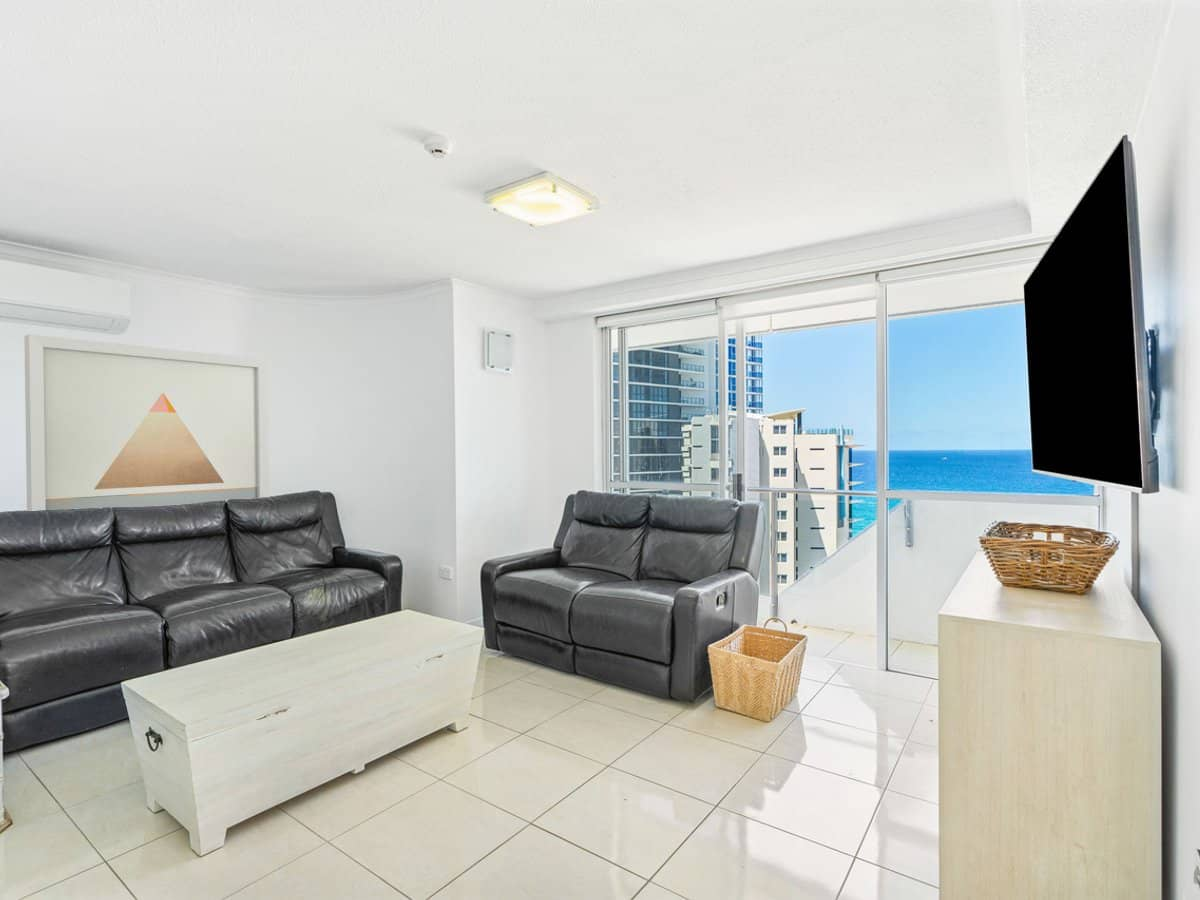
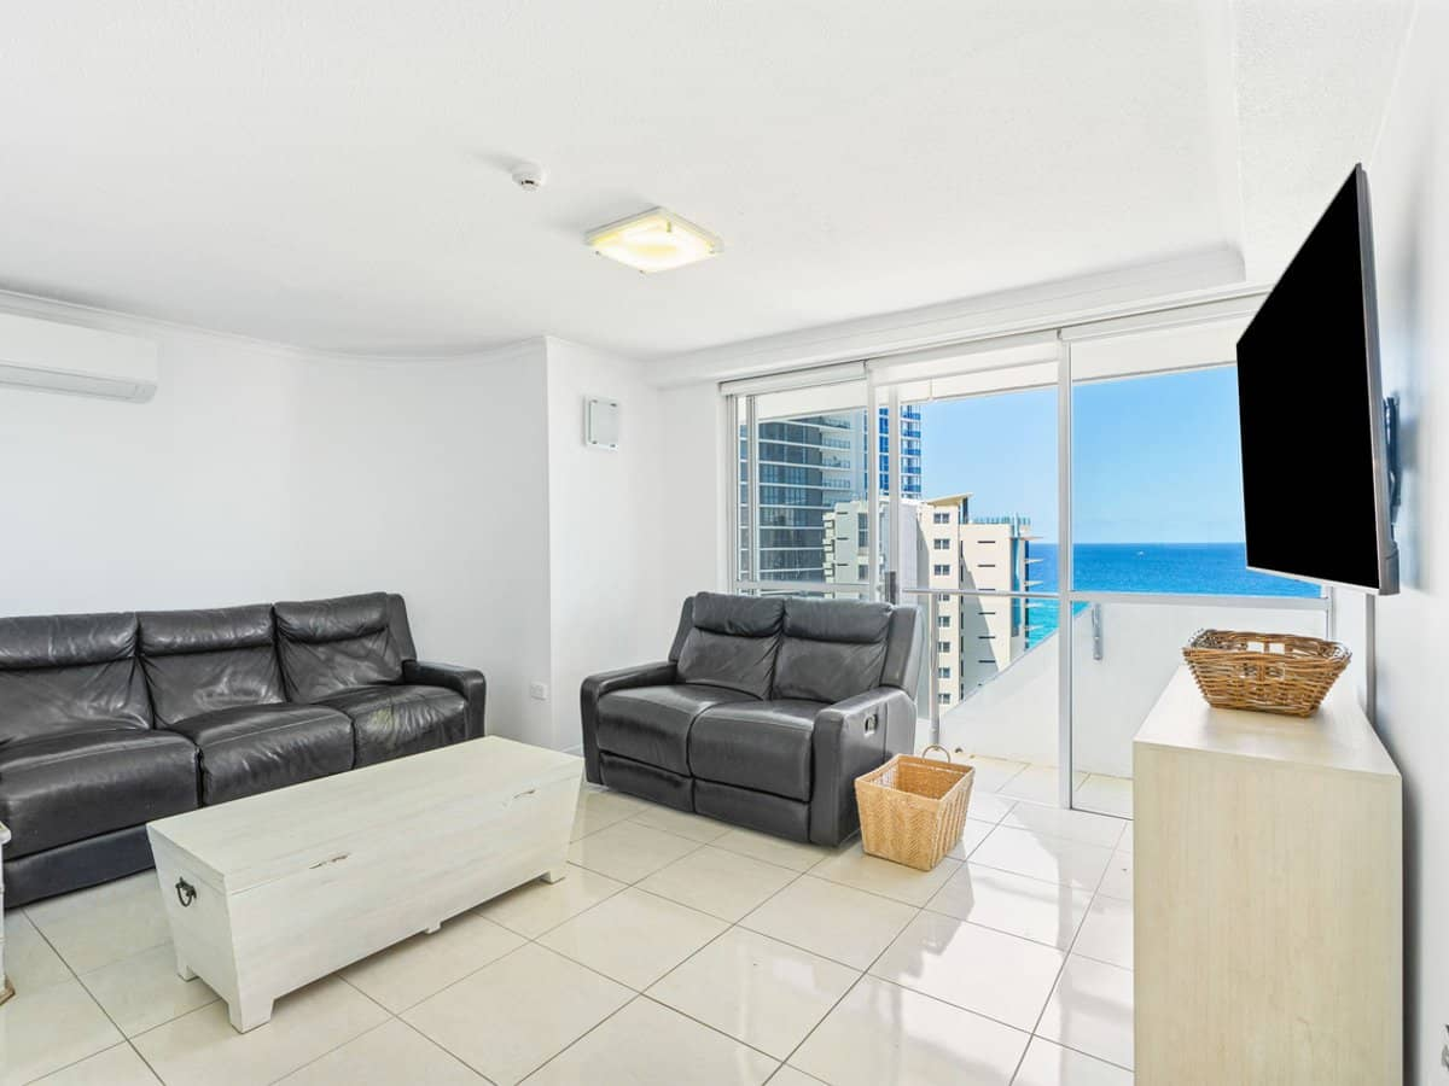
- wall art [23,333,270,512]
